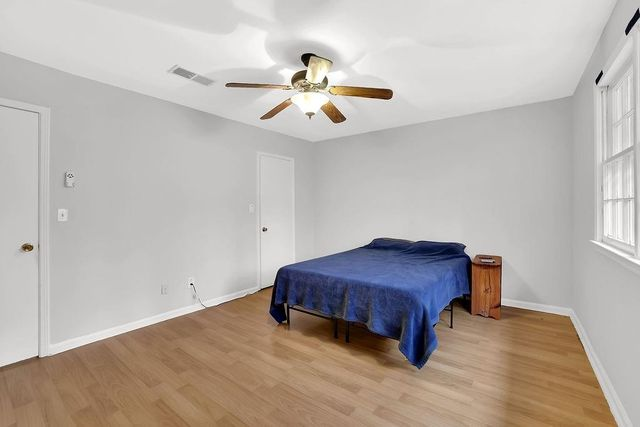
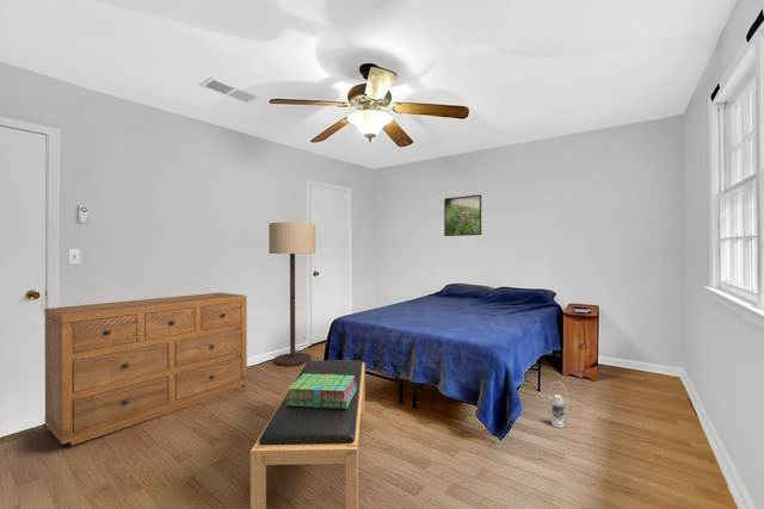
+ stack of books [285,374,357,409]
+ dresser [43,291,248,447]
+ floor lamp [267,222,316,367]
+ bench [249,359,365,509]
+ lantern [547,380,569,429]
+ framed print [443,193,482,237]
